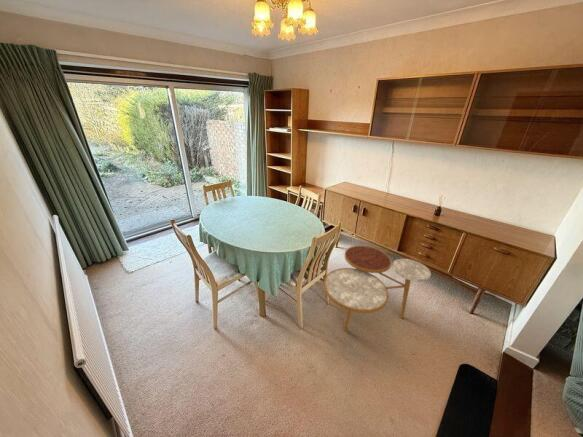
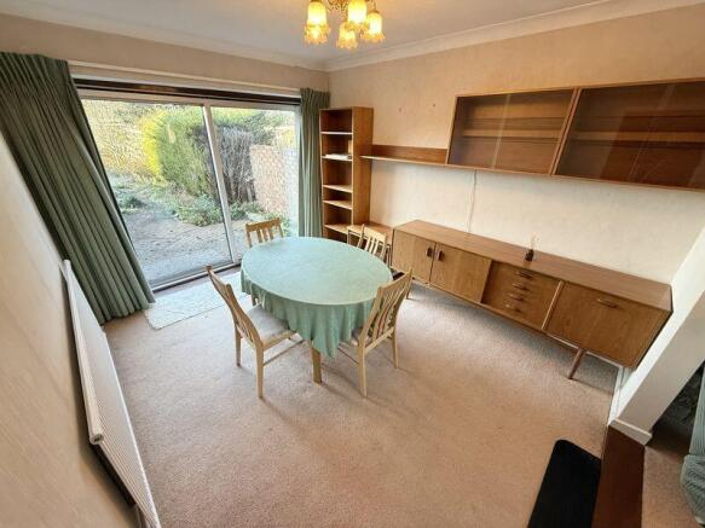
- side table [323,245,432,332]
